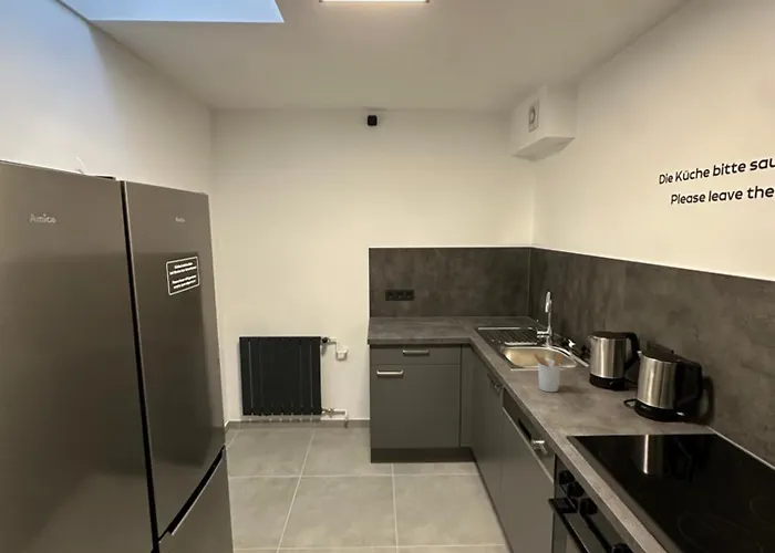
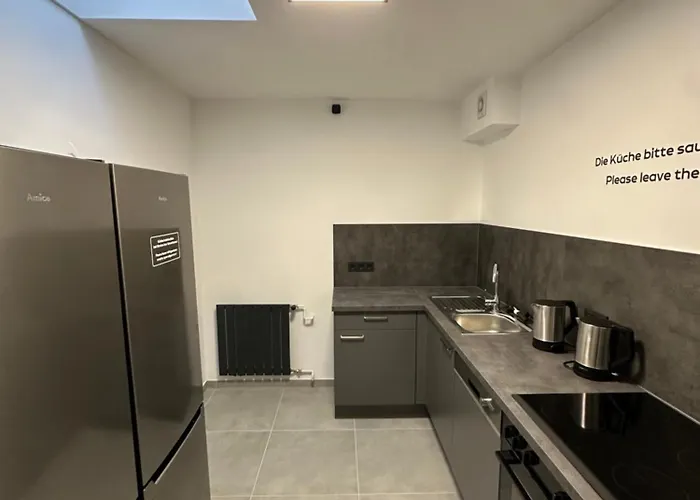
- utensil holder [531,352,565,393]
